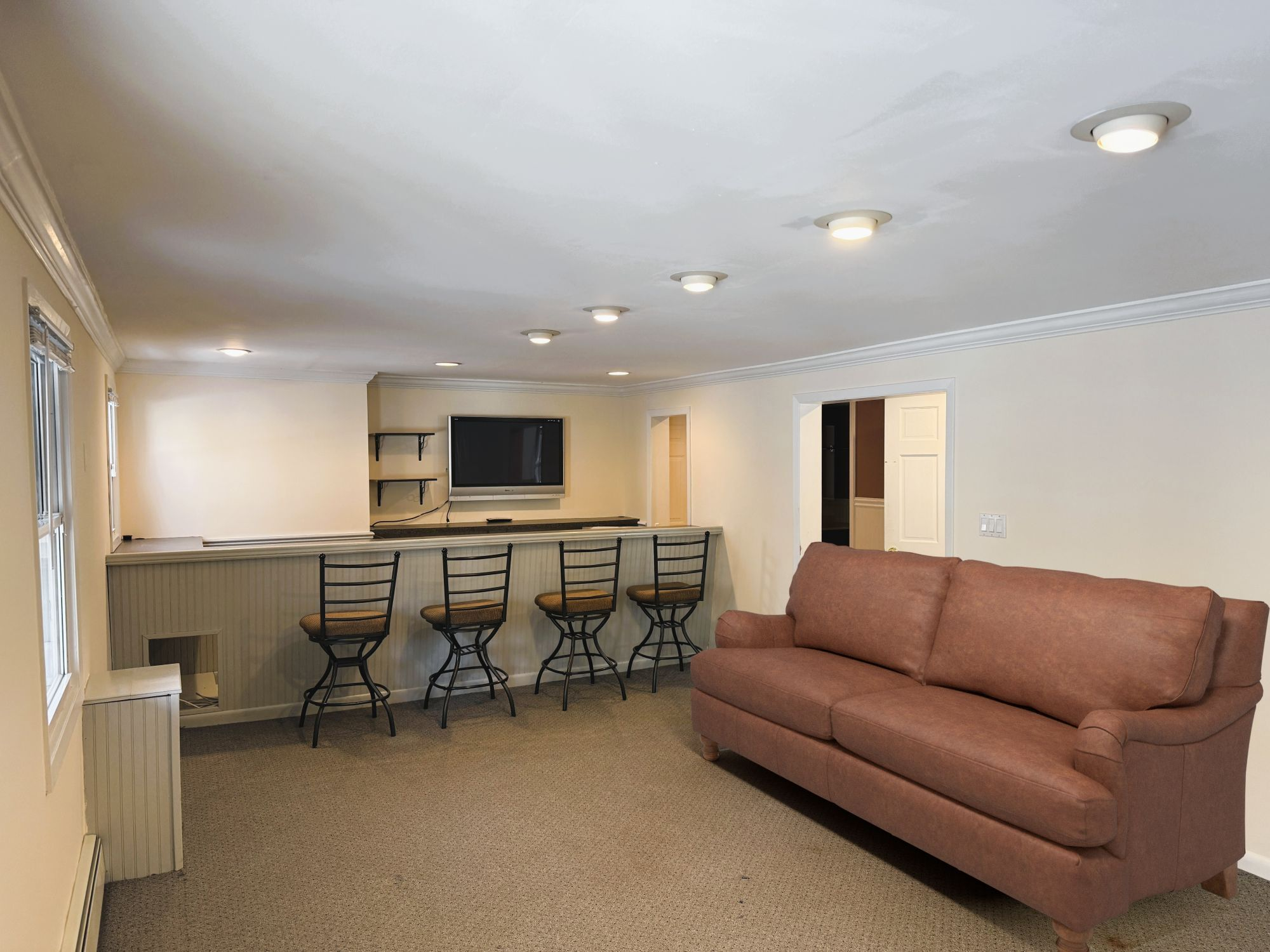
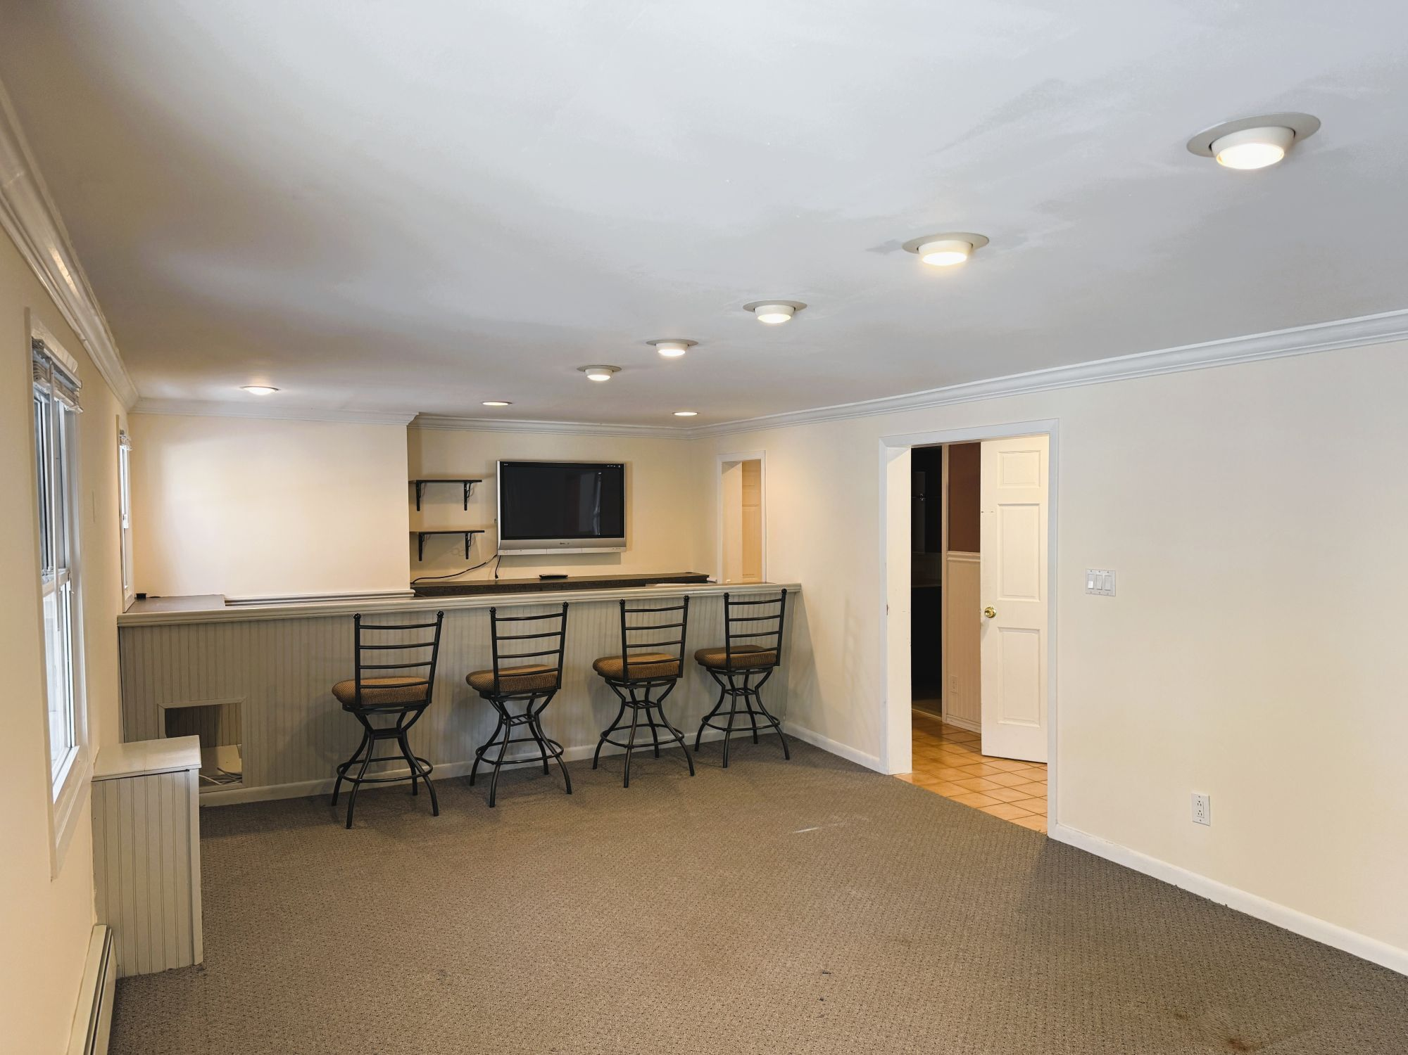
- sofa [690,541,1270,952]
